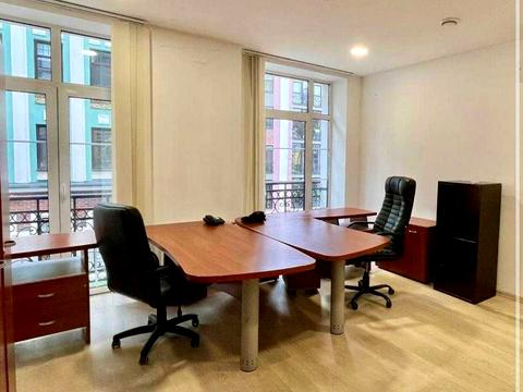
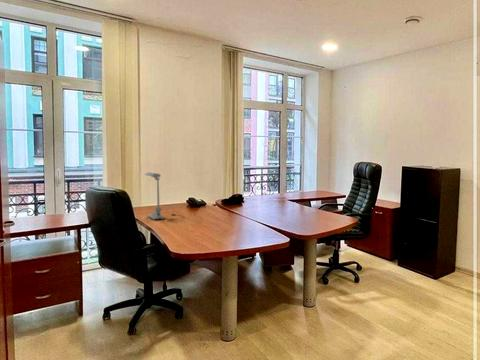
+ desk lamp [144,172,185,221]
